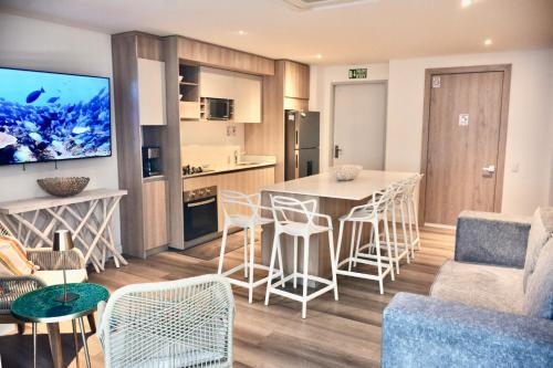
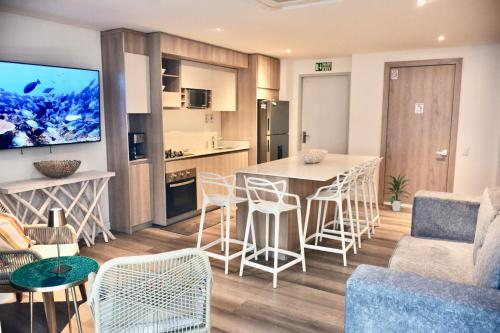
+ indoor plant [382,172,412,212]
